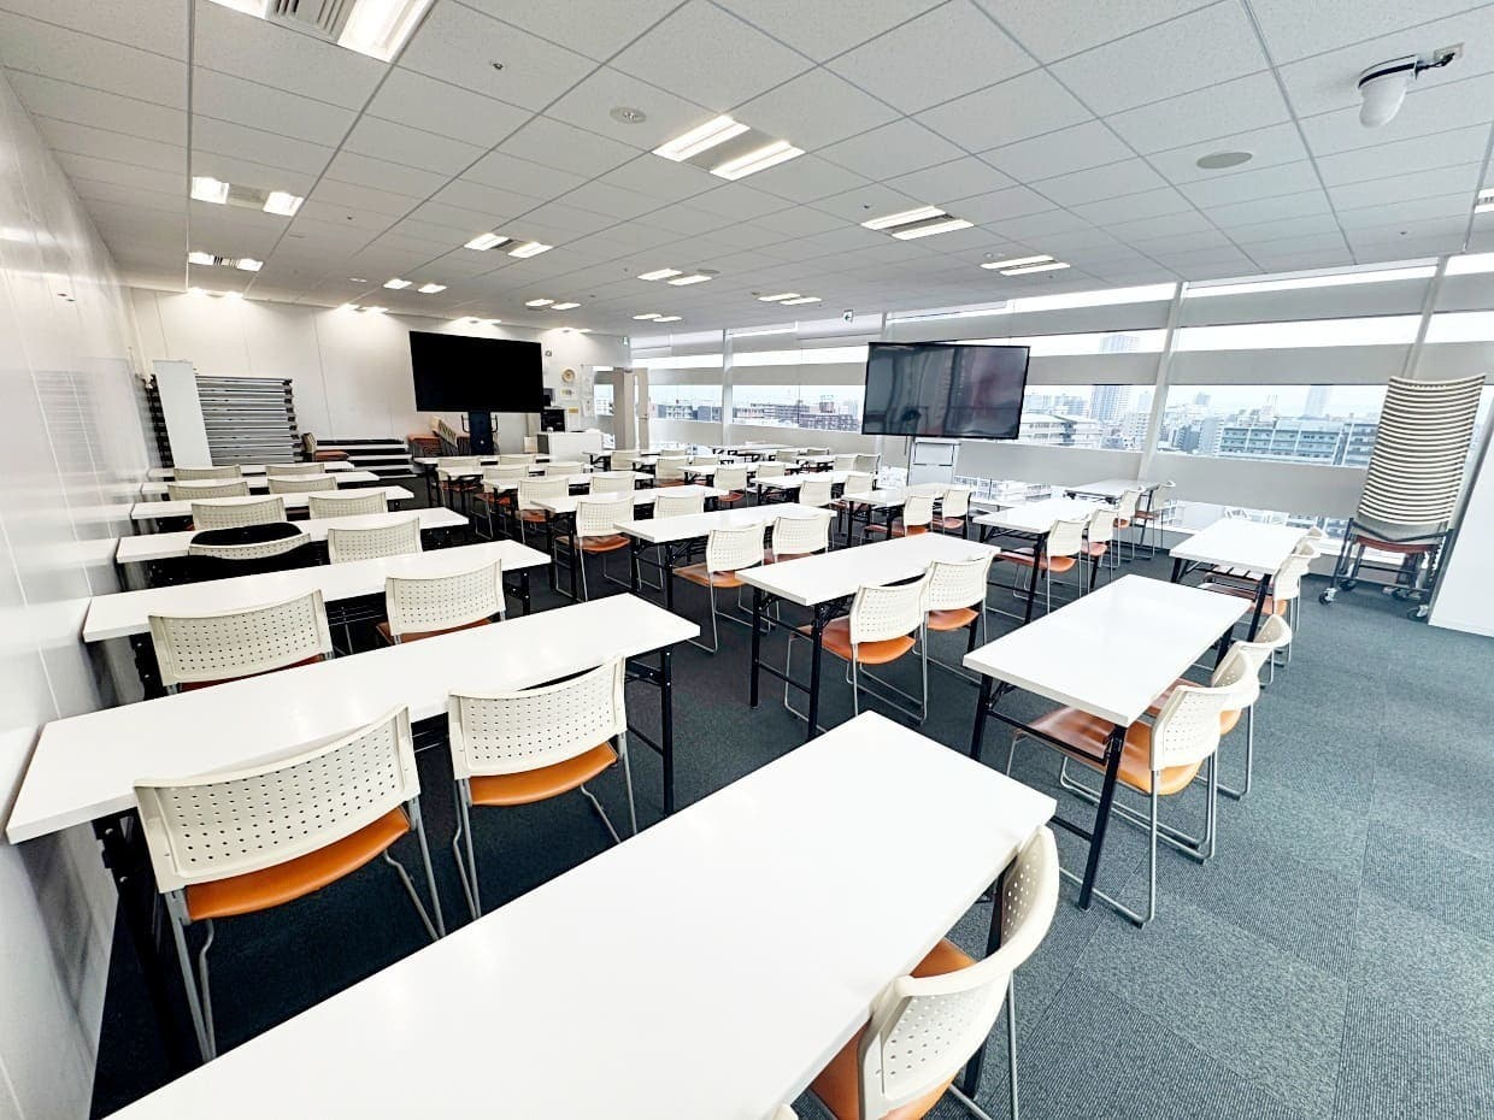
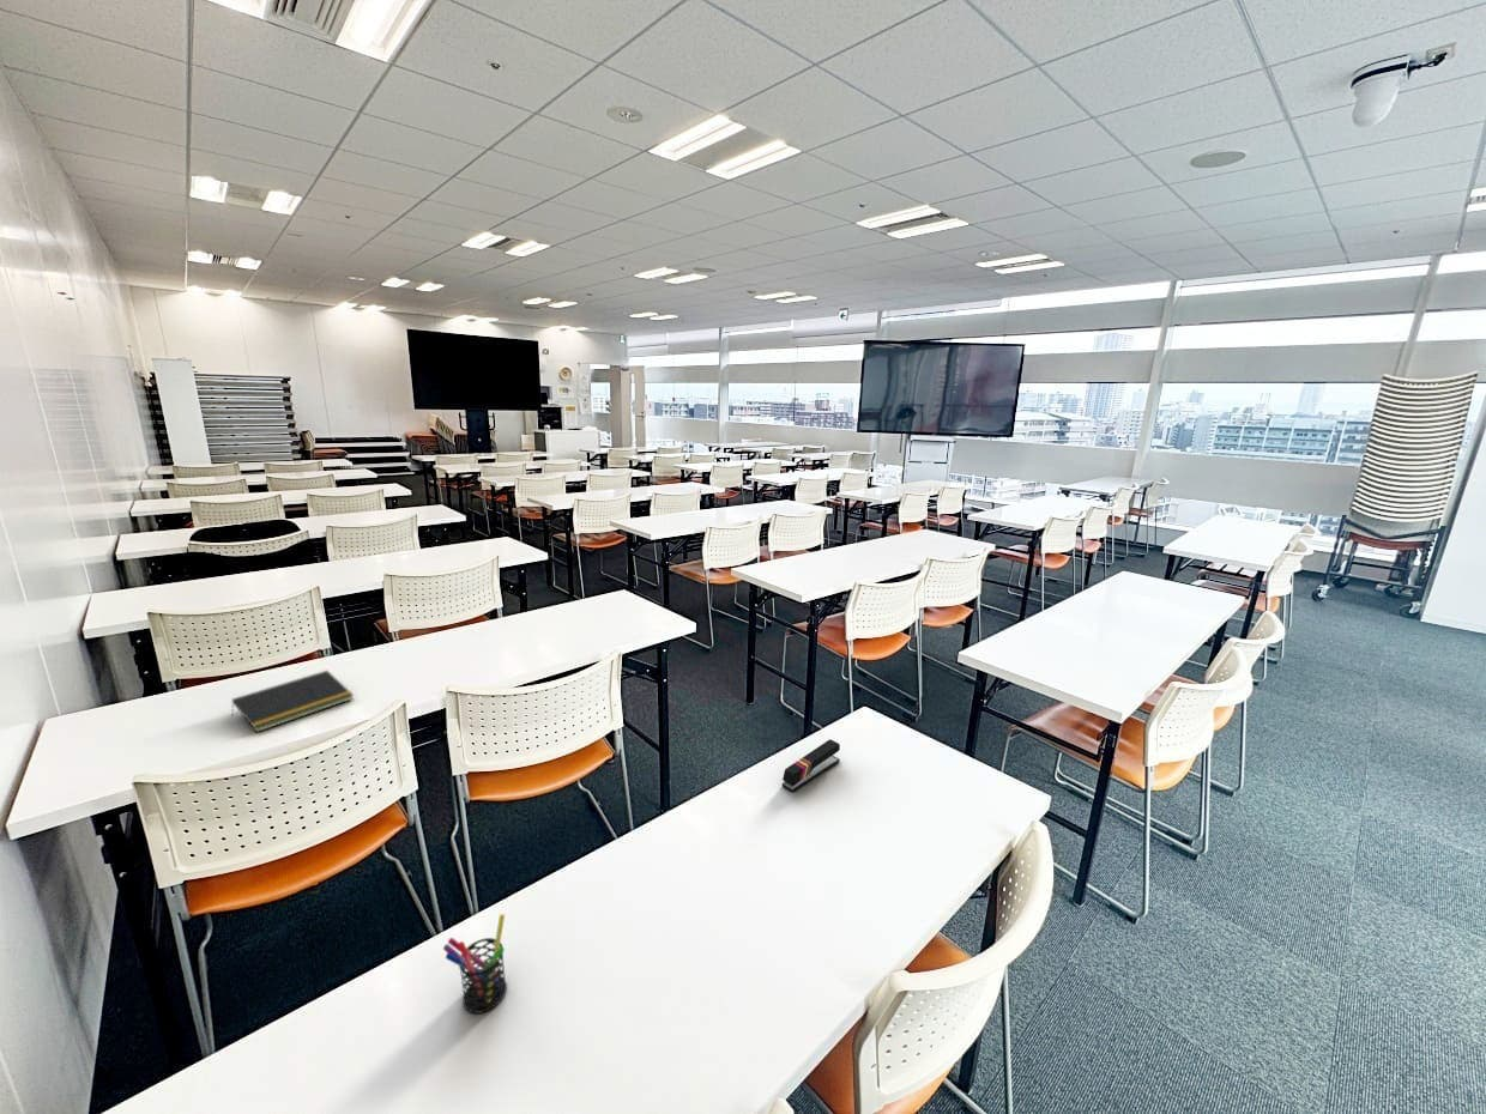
+ notepad [231,670,355,733]
+ pen holder [442,913,508,1015]
+ stapler [781,738,841,793]
